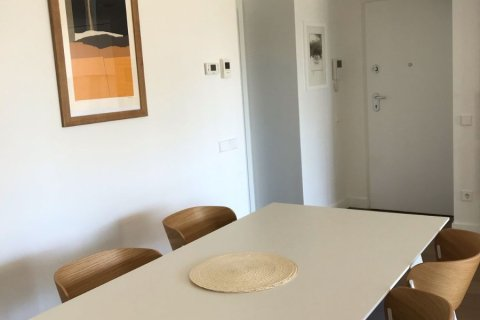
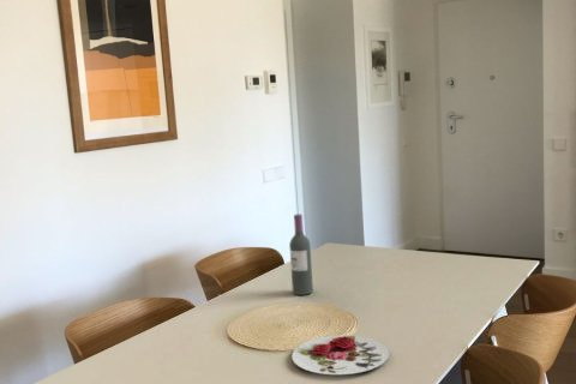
+ wine bottle [288,212,314,296]
+ plate [290,334,390,376]
